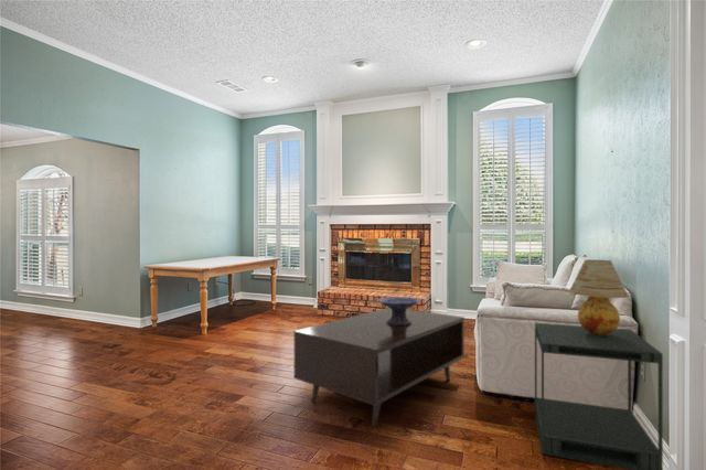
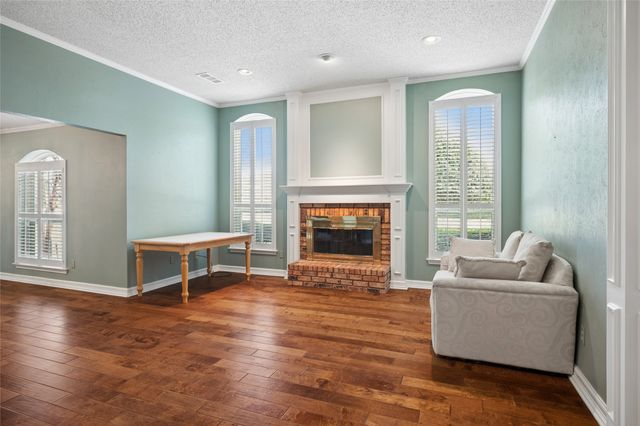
- side table [534,322,664,470]
- coffee table [293,307,466,428]
- table lamp [568,259,630,335]
- decorative bowl [376,296,421,325]
